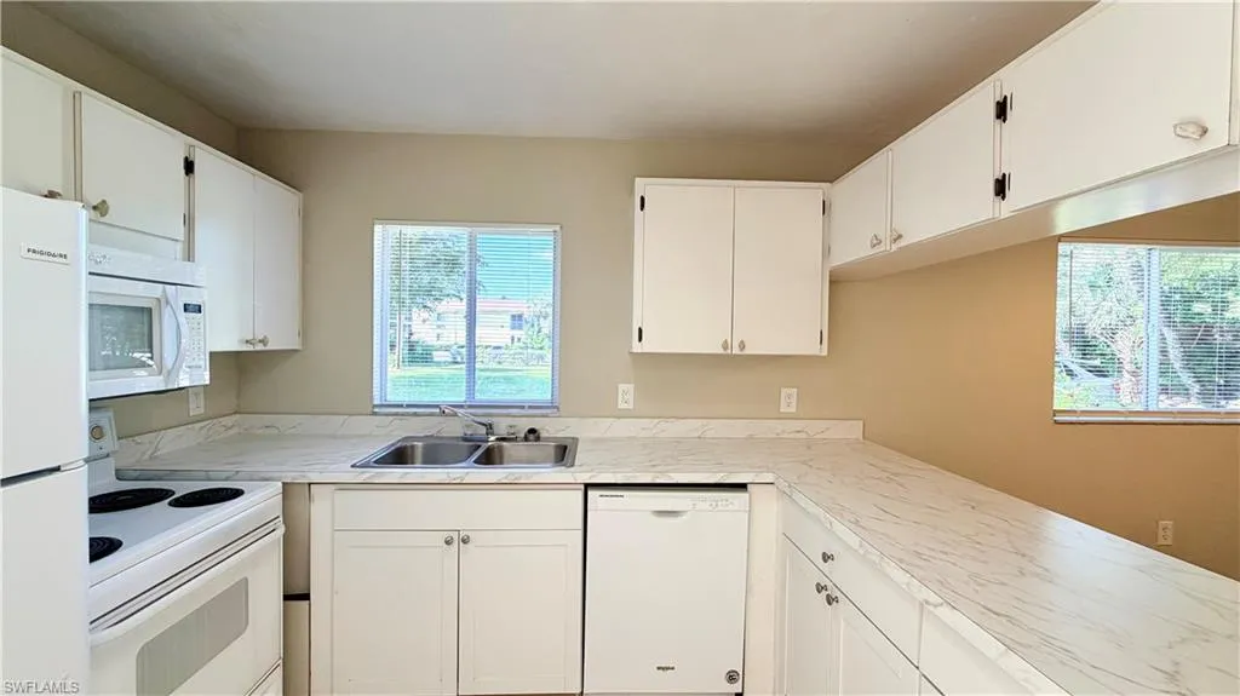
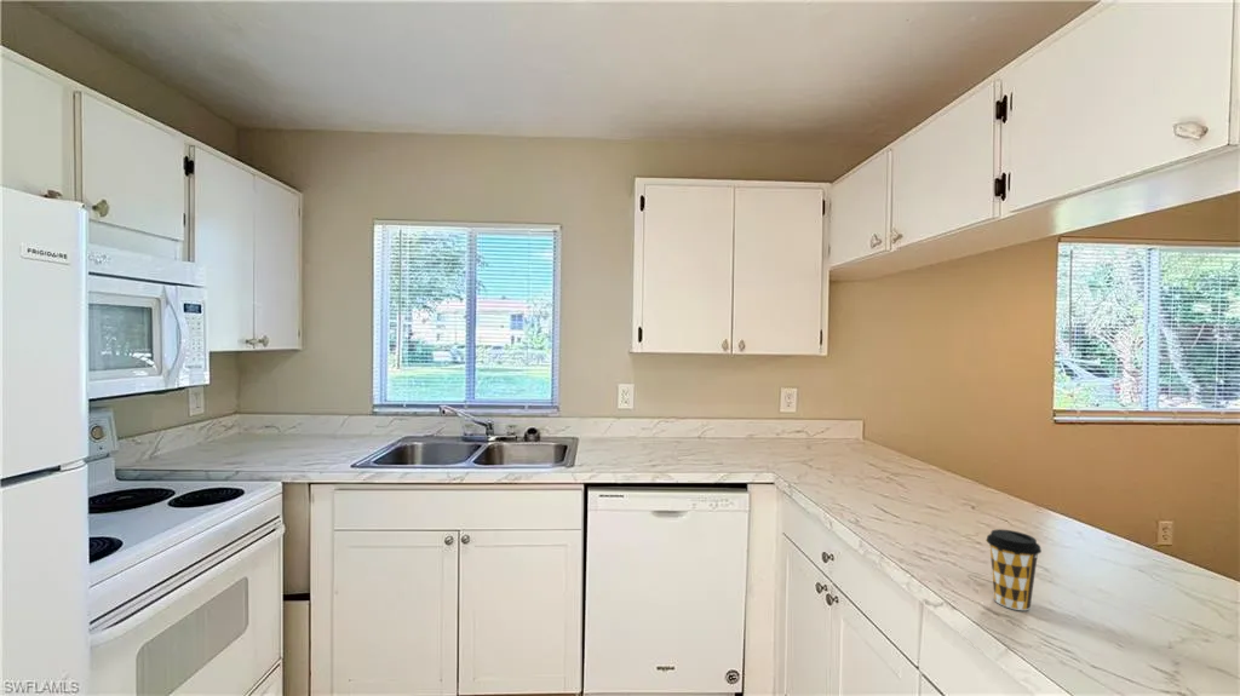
+ coffee cup [986,528,1043,611]
